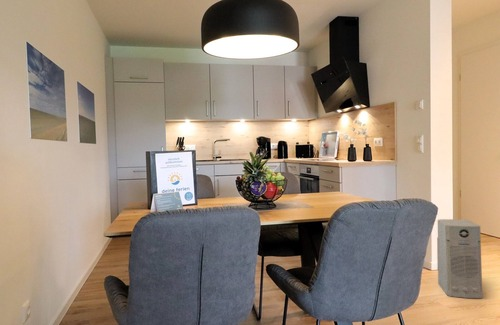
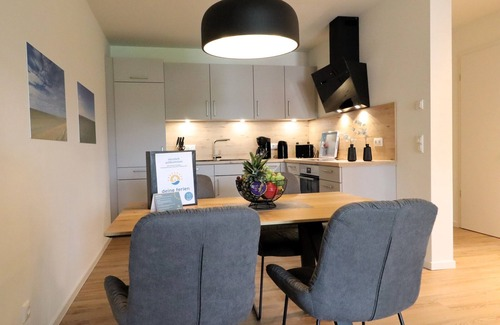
- air purifier [436,218,483,299]
